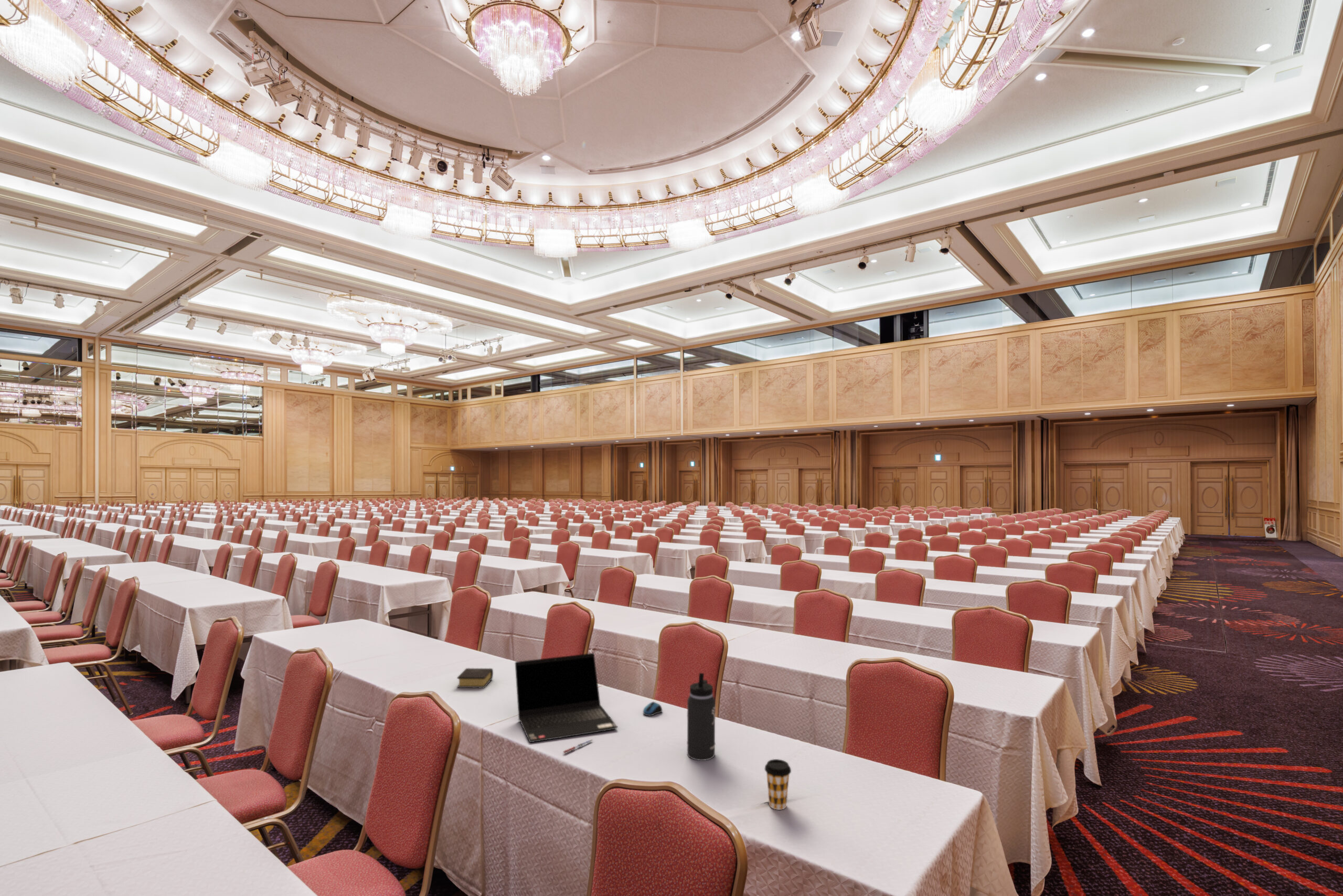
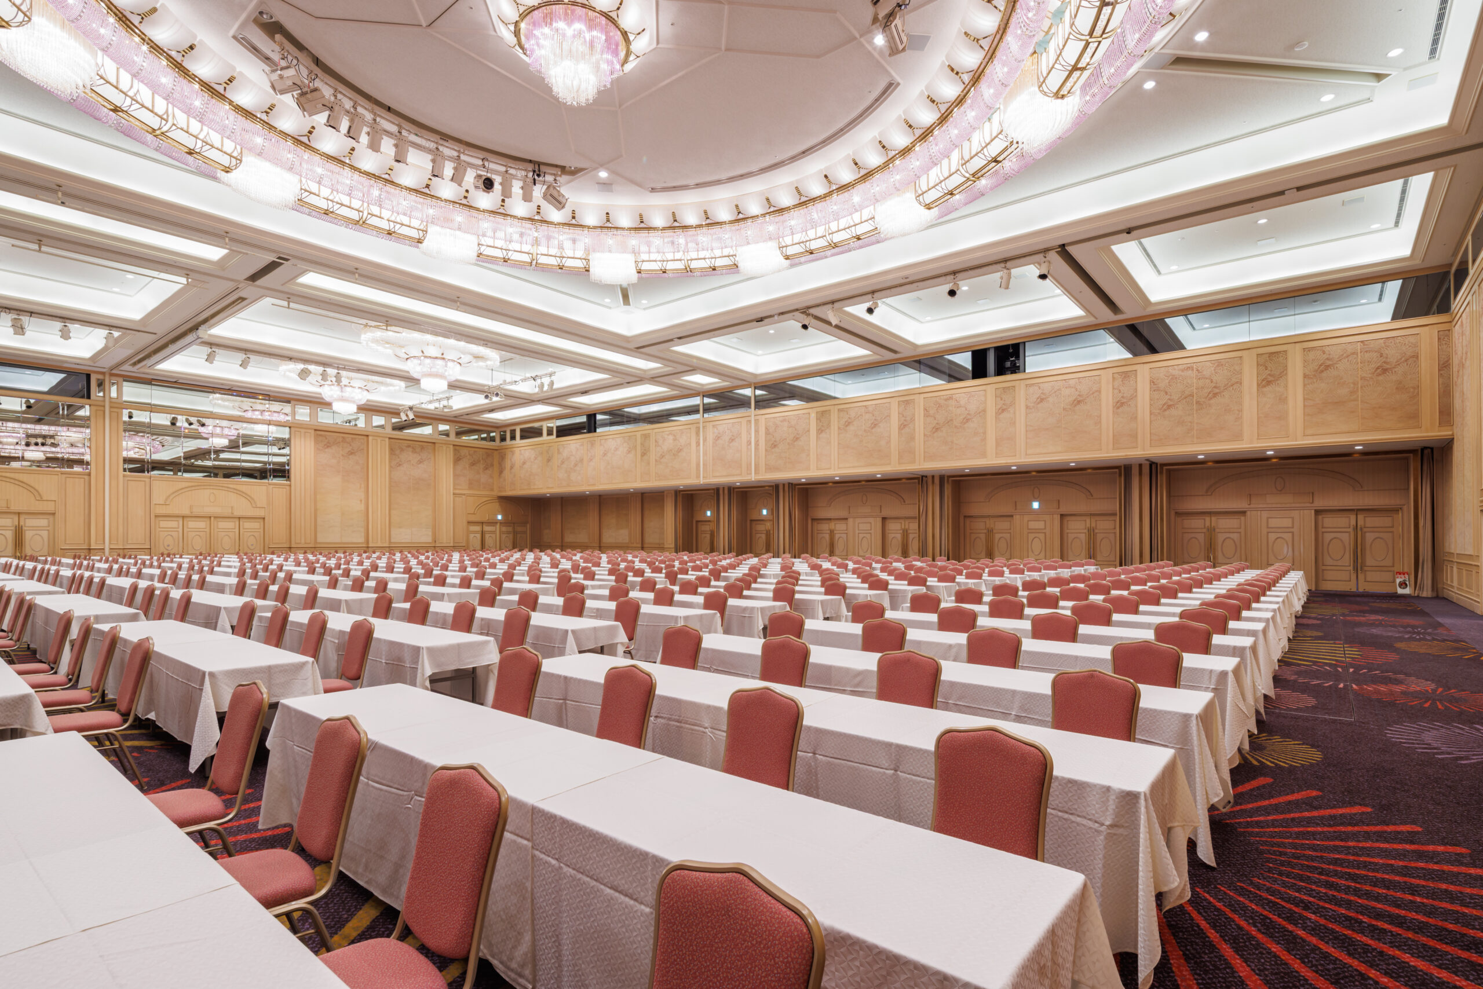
- book [456,668,494,688]
- pen [563,739,593,754]
- coffee cup [764,759,792,810]
- laptop computer [515,653,618,743]
- computer mouse [643,701,663,717]
- thermos bottle [686,673,716,761]
